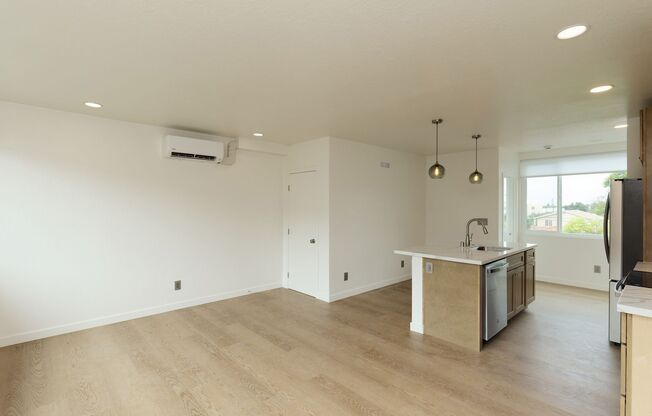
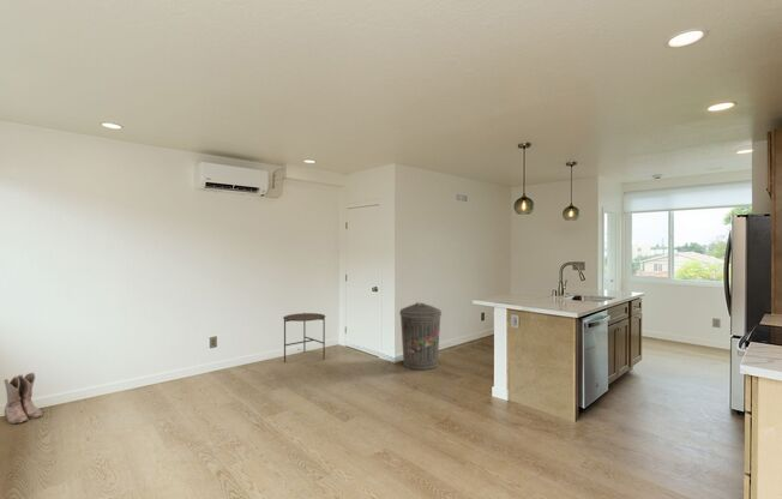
+ boots [2,372,43,425]
+ side table [282,312,326,363]
+ trash can [398,301,443,371]
